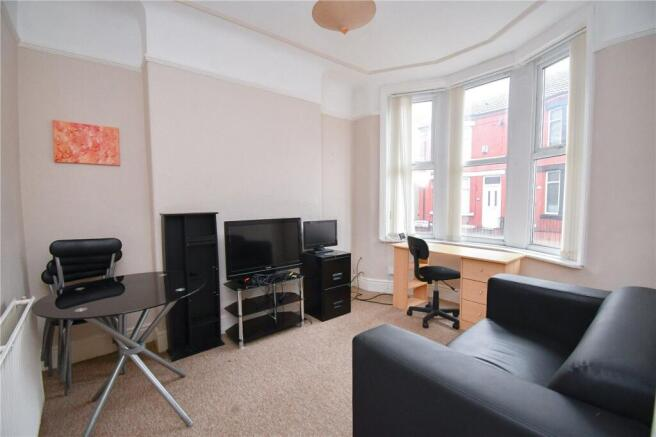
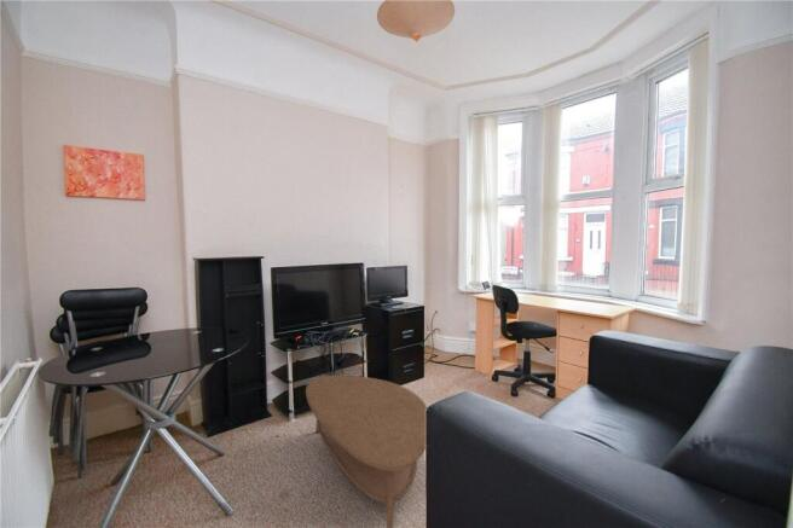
+ coffee table [305,375,429,528]
